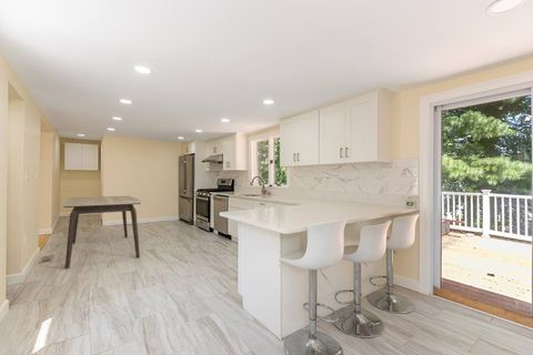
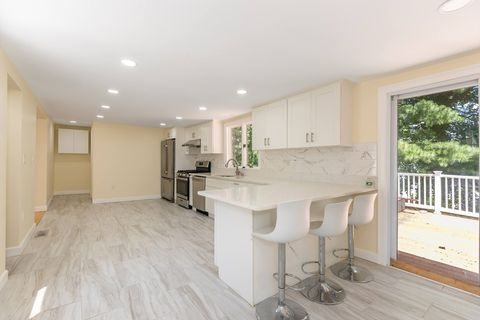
- dining table [61,195,143,270]
